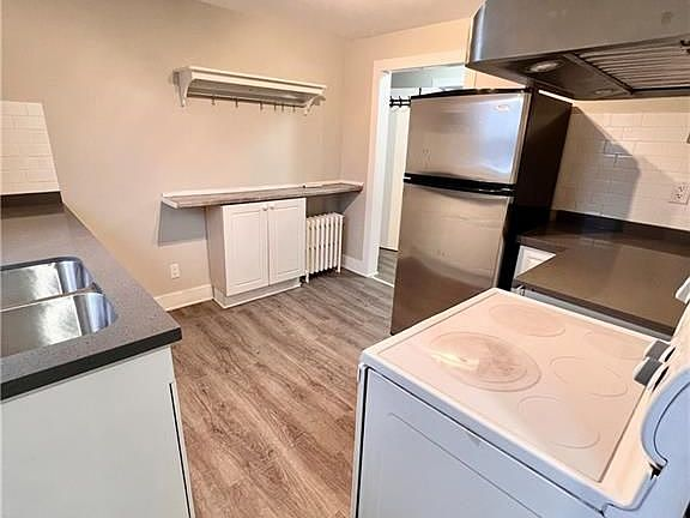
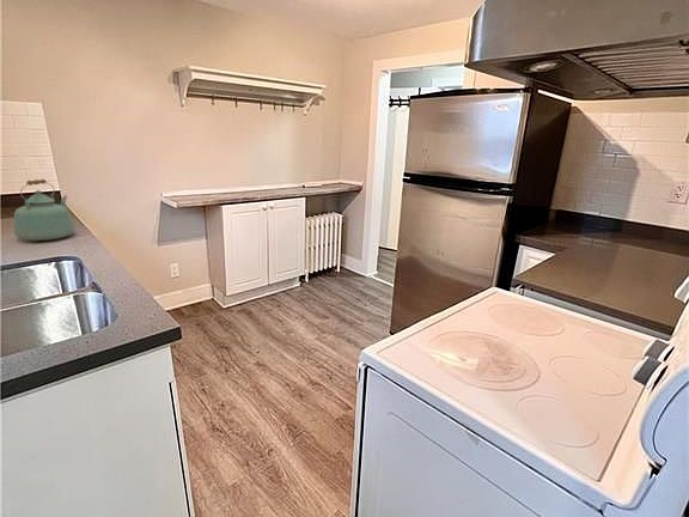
+ kettle [13,178,75,242]
